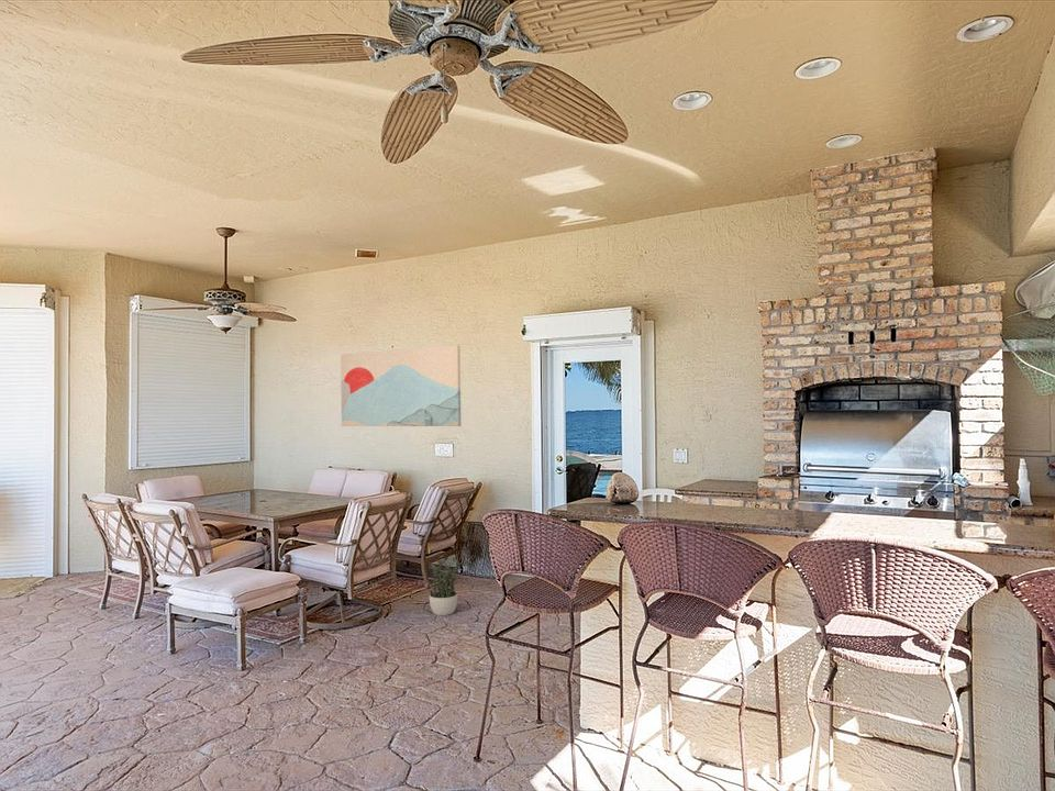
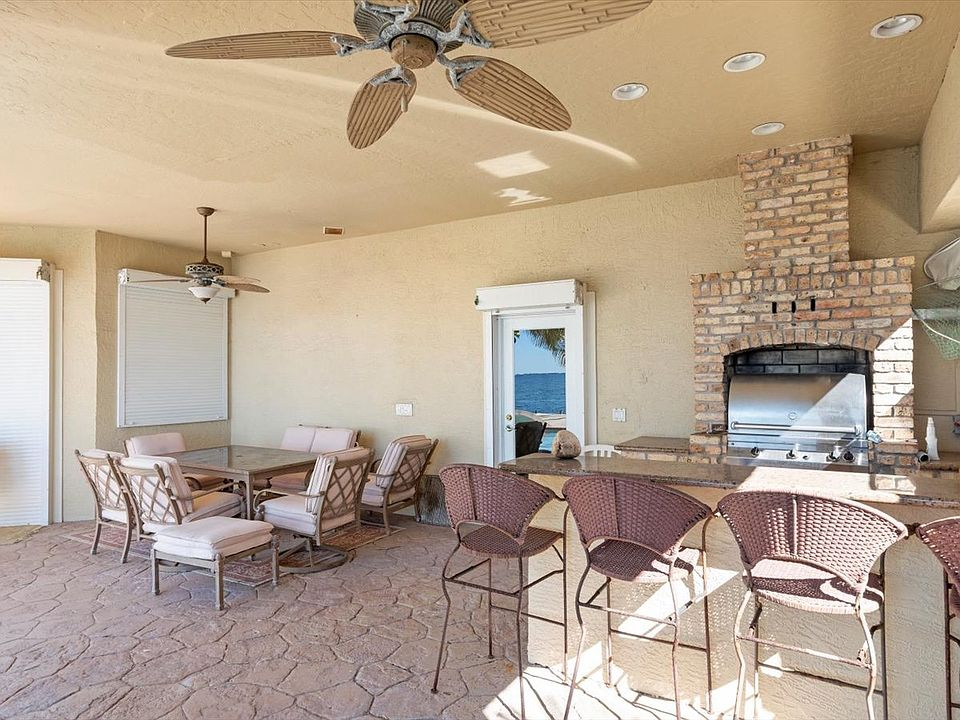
- potted plant [426,555,463,616]
- wall art [340,344,462,427]
